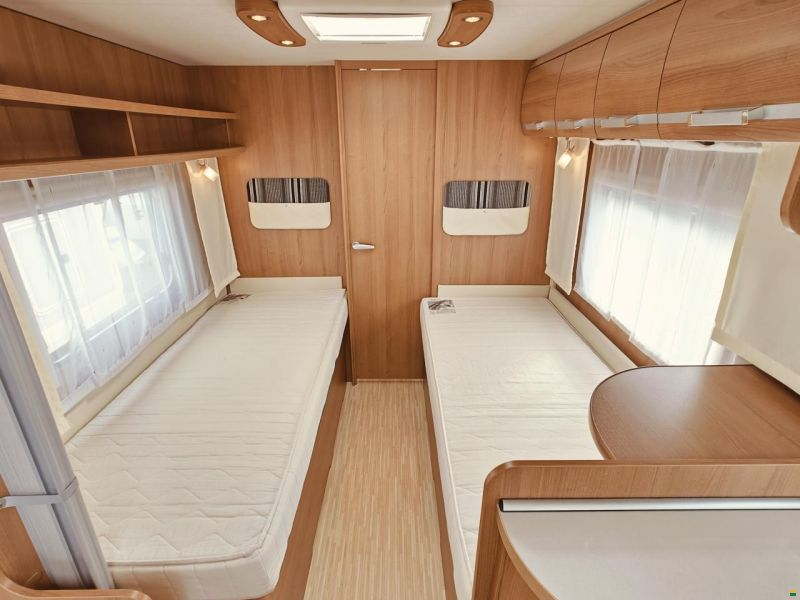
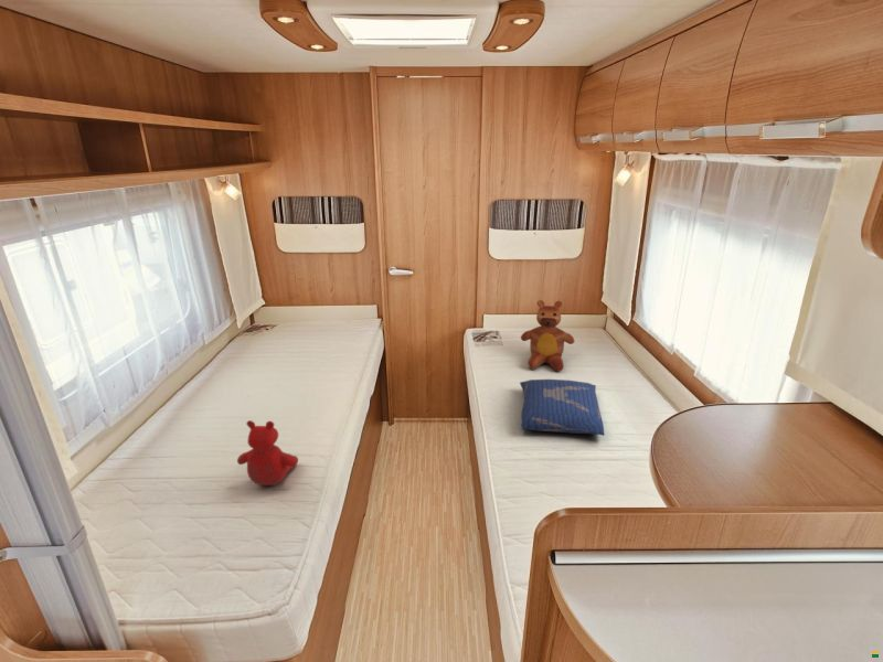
+ teddy bear [520,299,575,373]
+ stuffed bear [236,419,299,487]
+ cushion [519,378,605,436]
